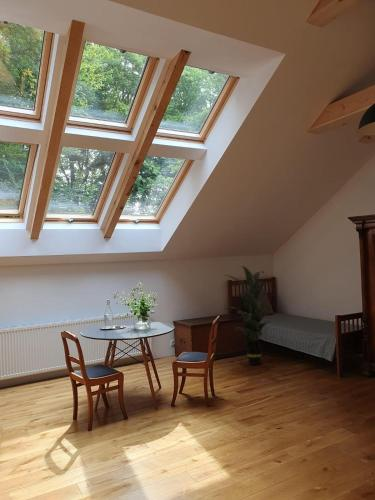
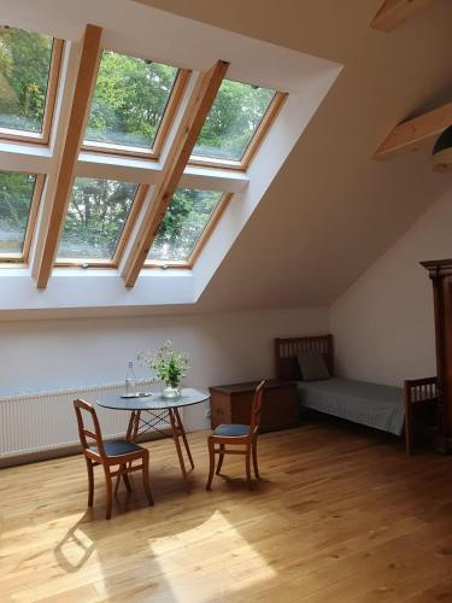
- indoor plant [223,265,282,366]
